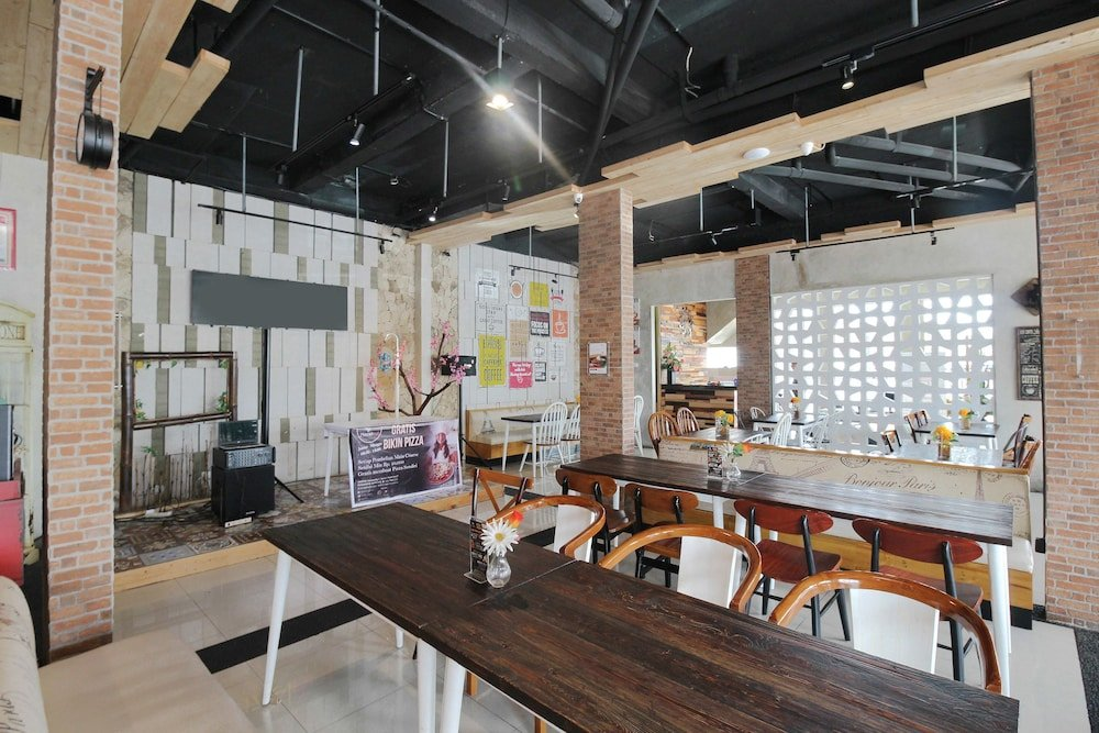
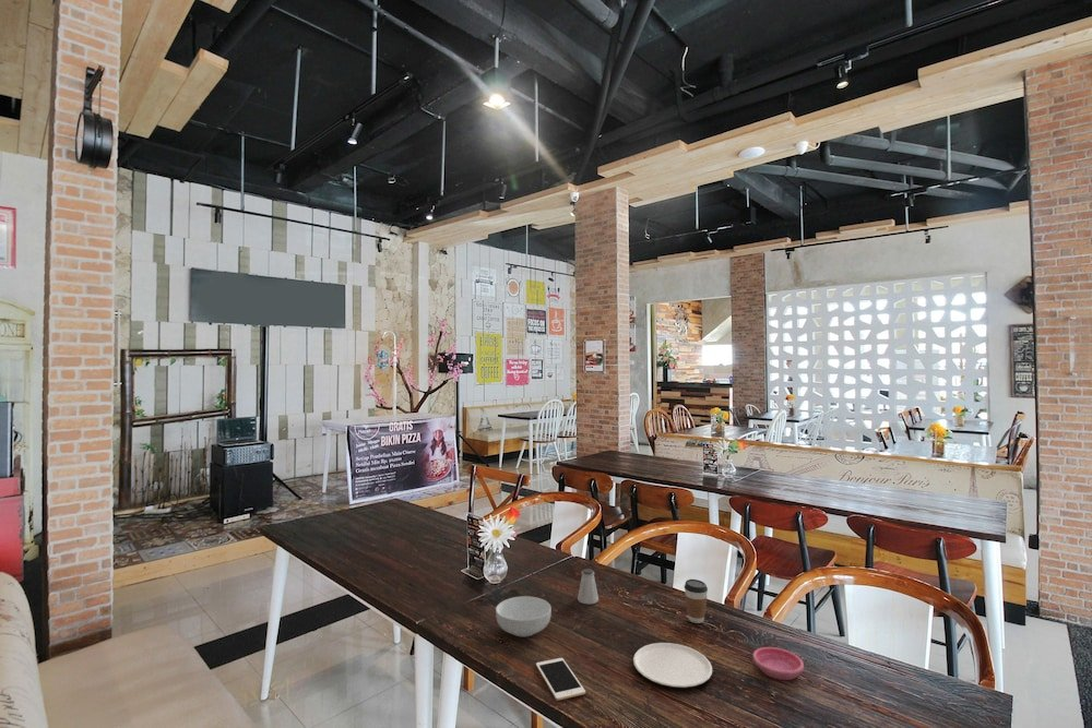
+ saucer [752,646,805,681]
+ saltshaker [577,568,600,606]
+ cell phone [535,657,586,702]
+ plate [632,642,713,689]
+ coffee cup [684,578,709,624]
+ cereal bowl [495,595,553,637]
